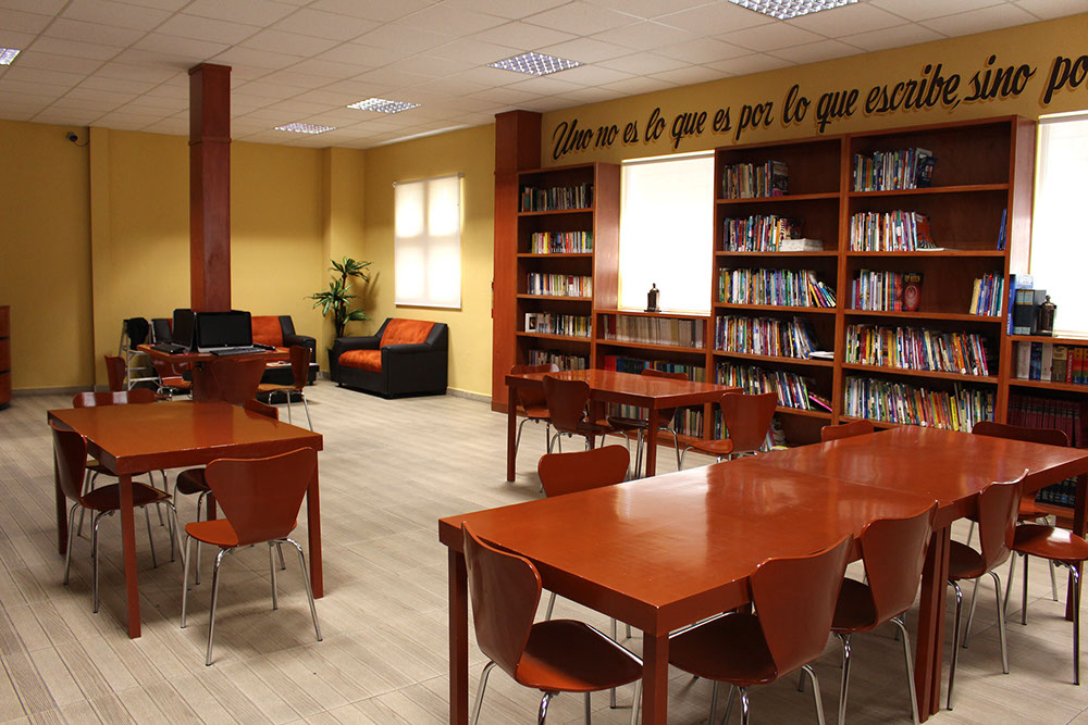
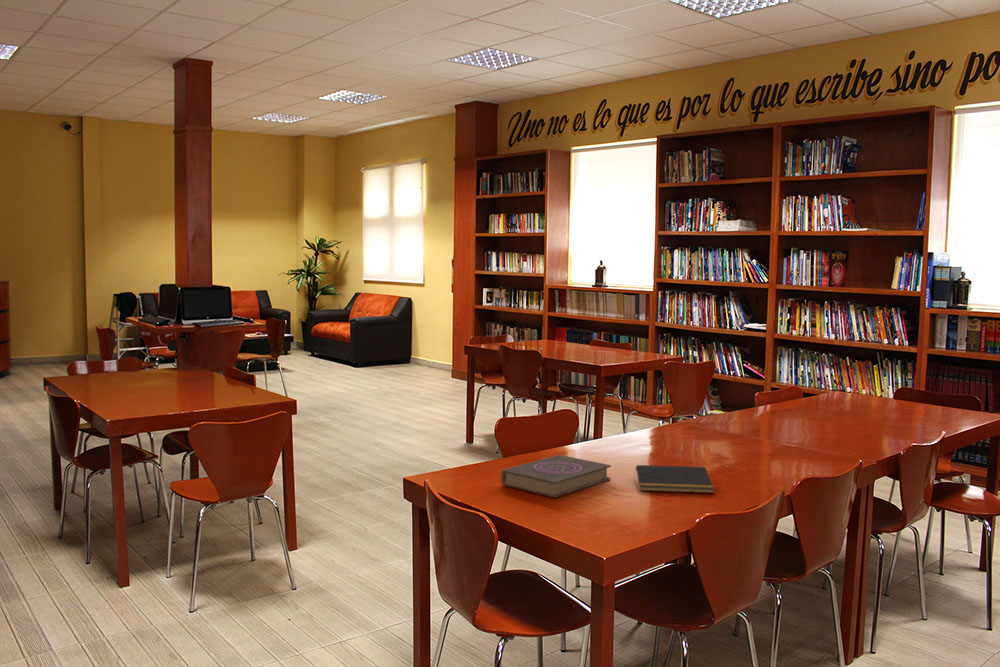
+ book [500,454,612,499]
+ notepad [633,464,715,494]
